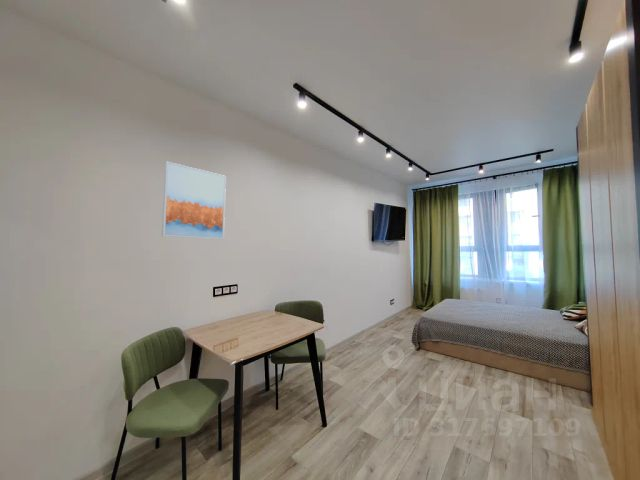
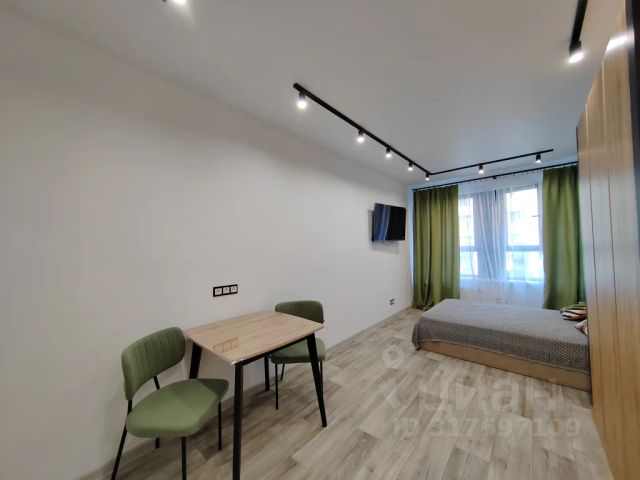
- wall art [161,160,227,240]
